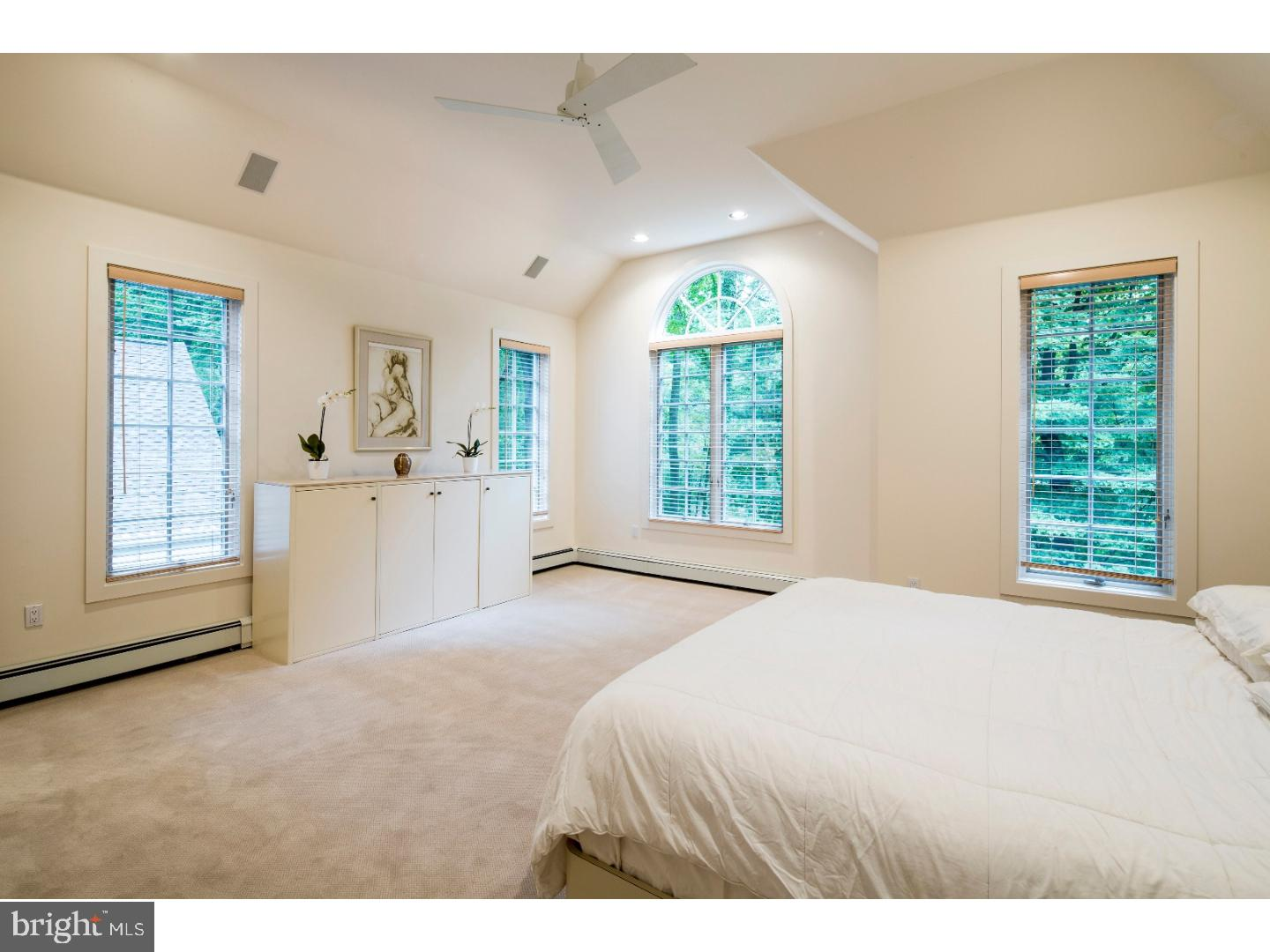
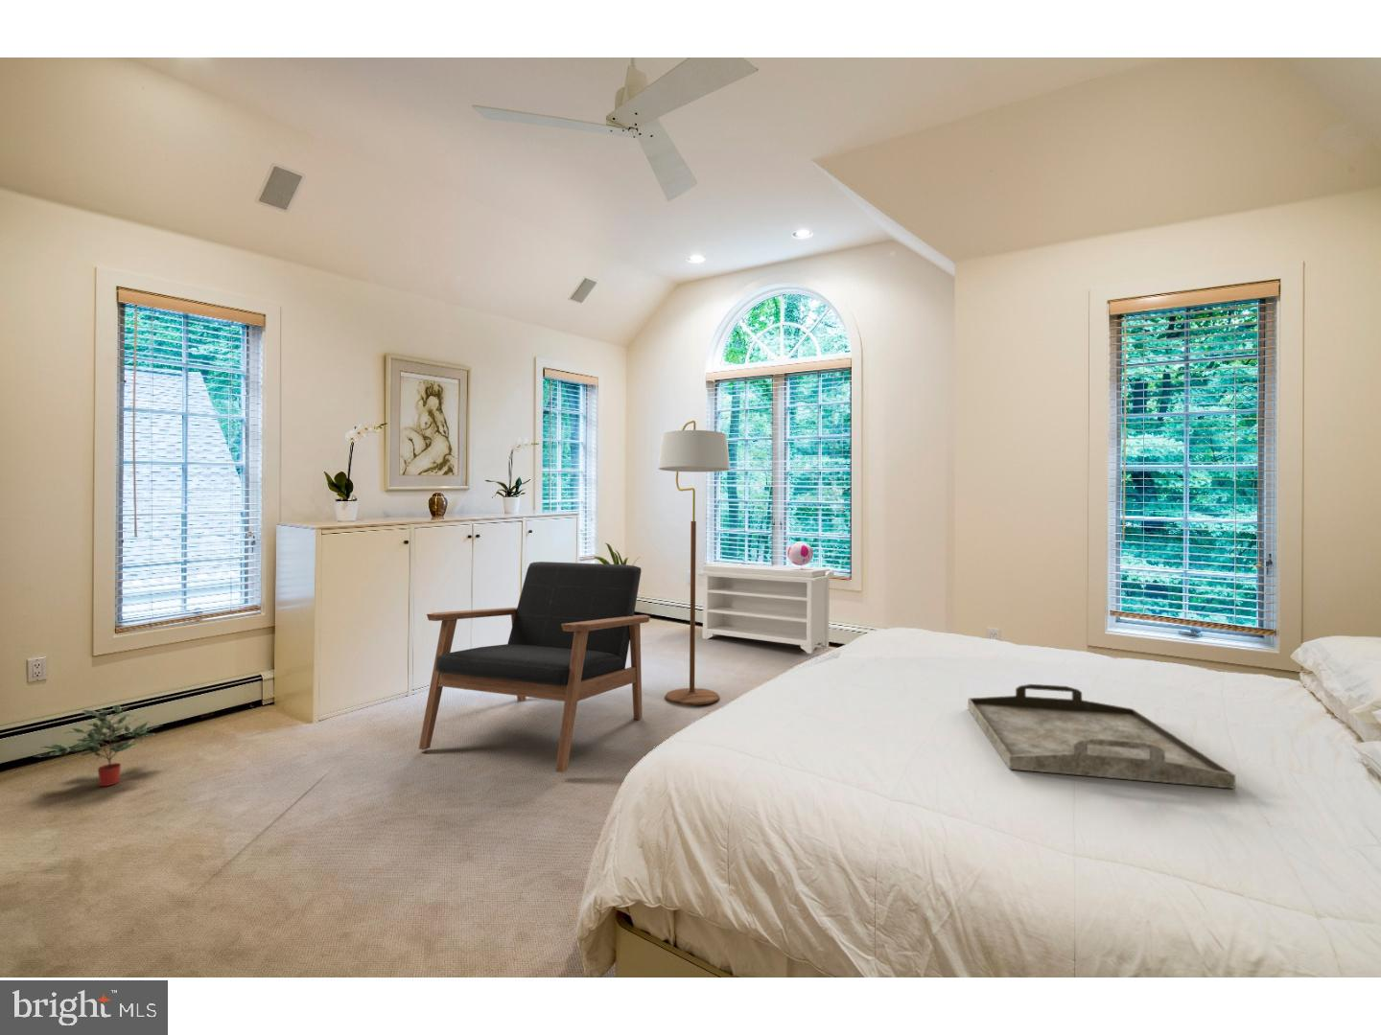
+ house plant [594,543,639,565]
+ plush toy [786,541,814,570]
+ floor lamp [657,420,731,706]
+ serving tray [967,683,1236,789]
+ bench [698,562,835,654]
+ potted plant [34,704,162,787]
+ armchair [419,561,651,773]
